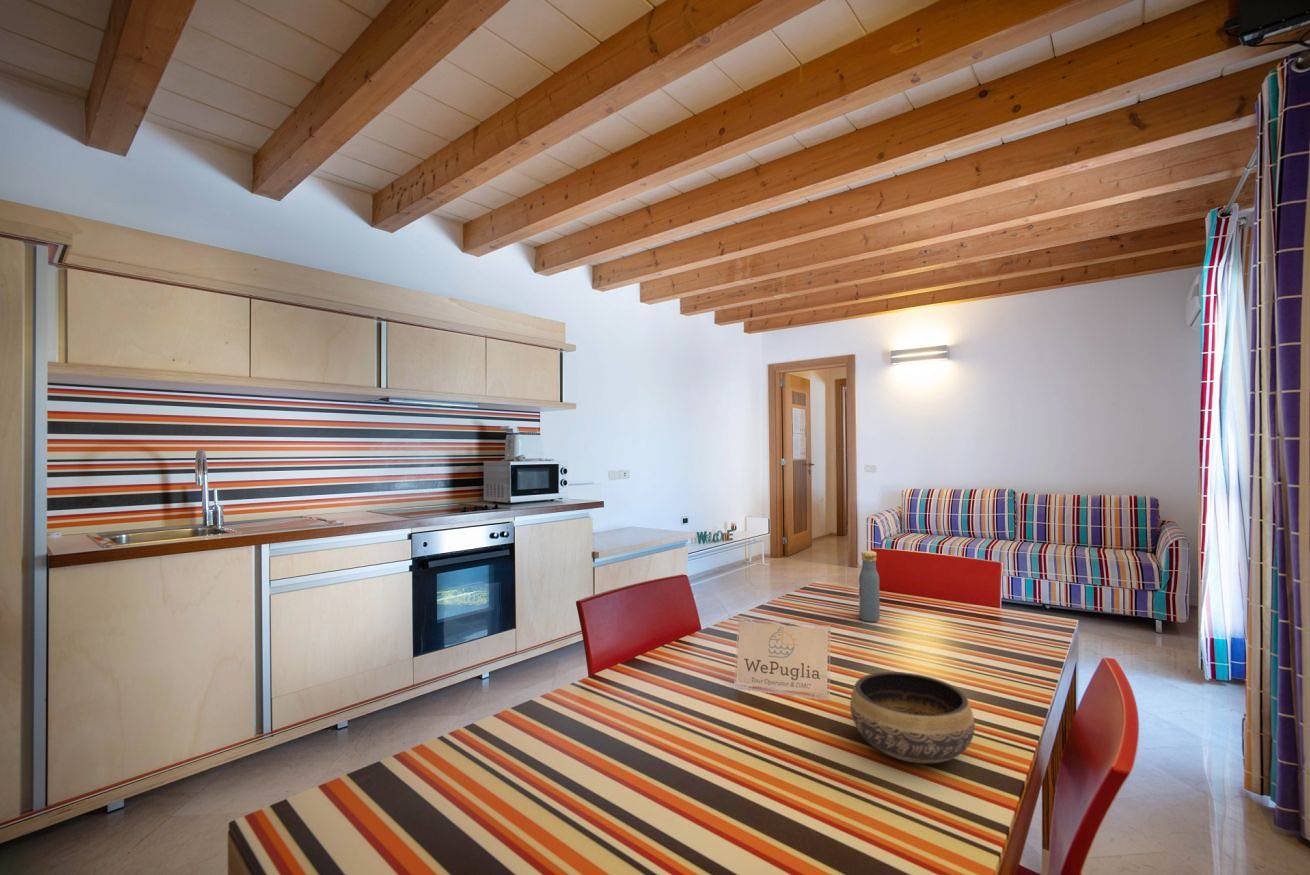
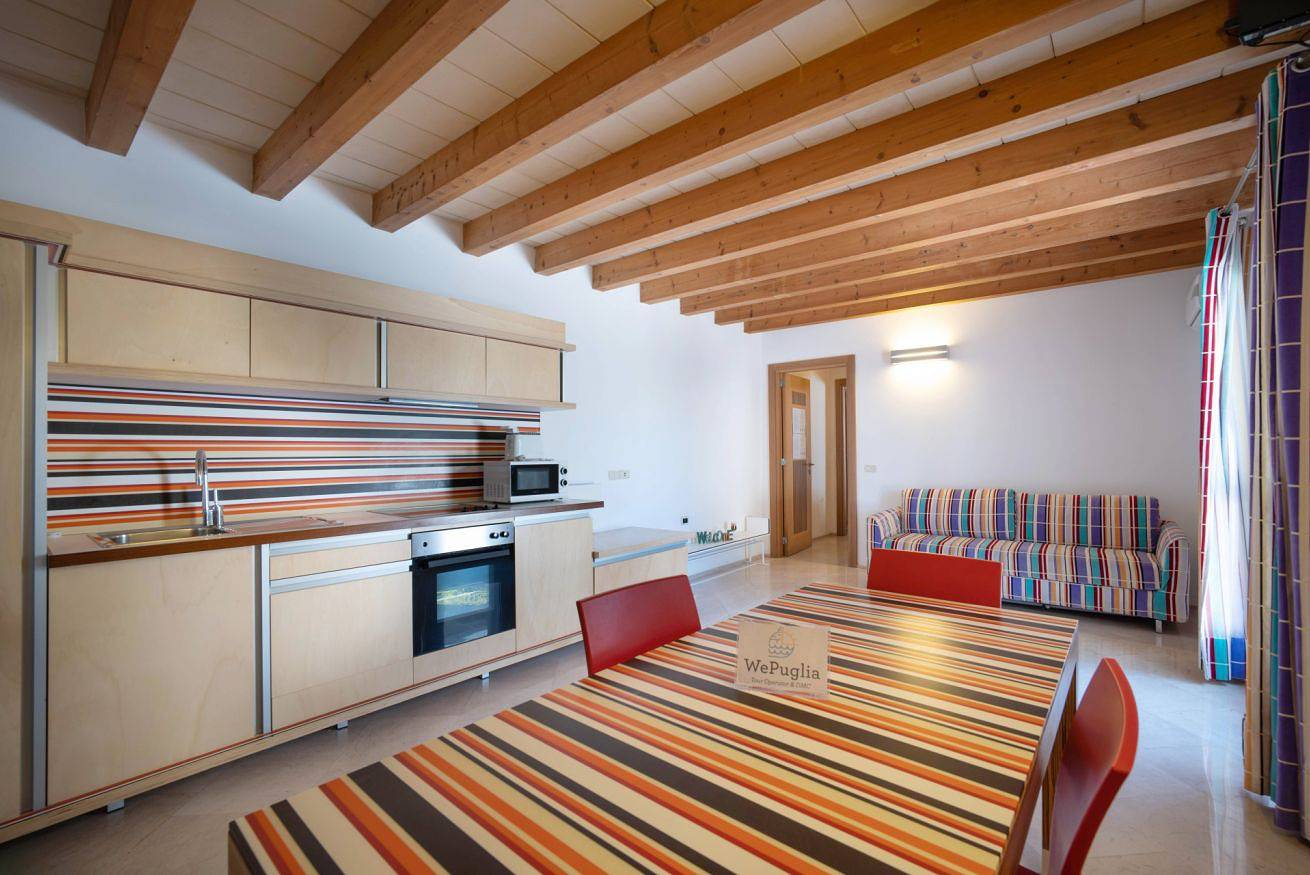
- bowl [849,671,976,764]
- vodka [858,550,881,623]
